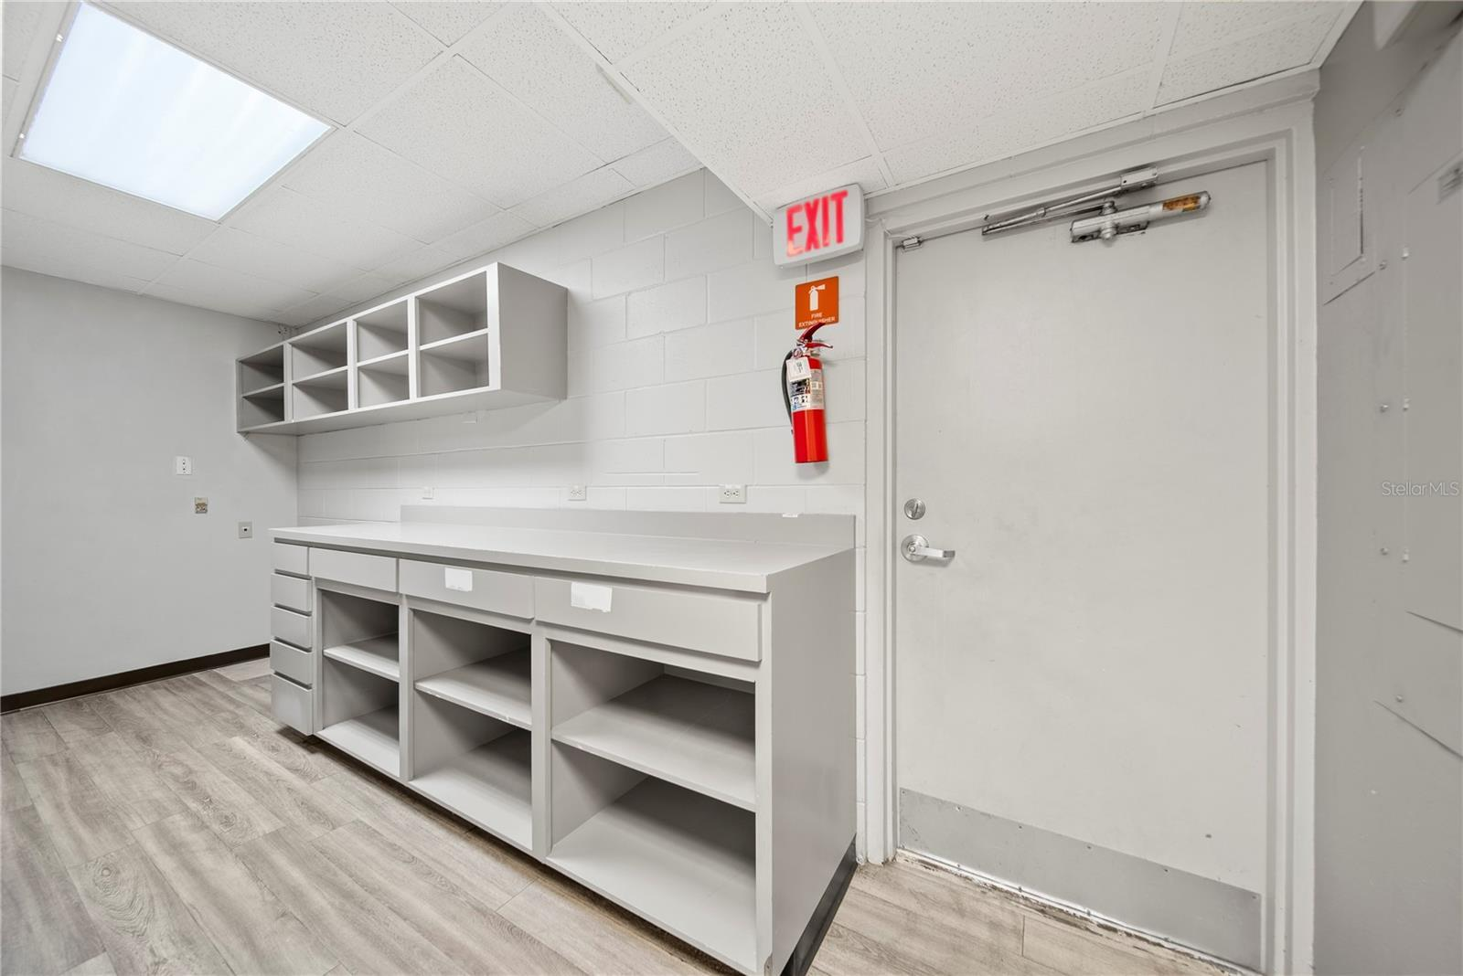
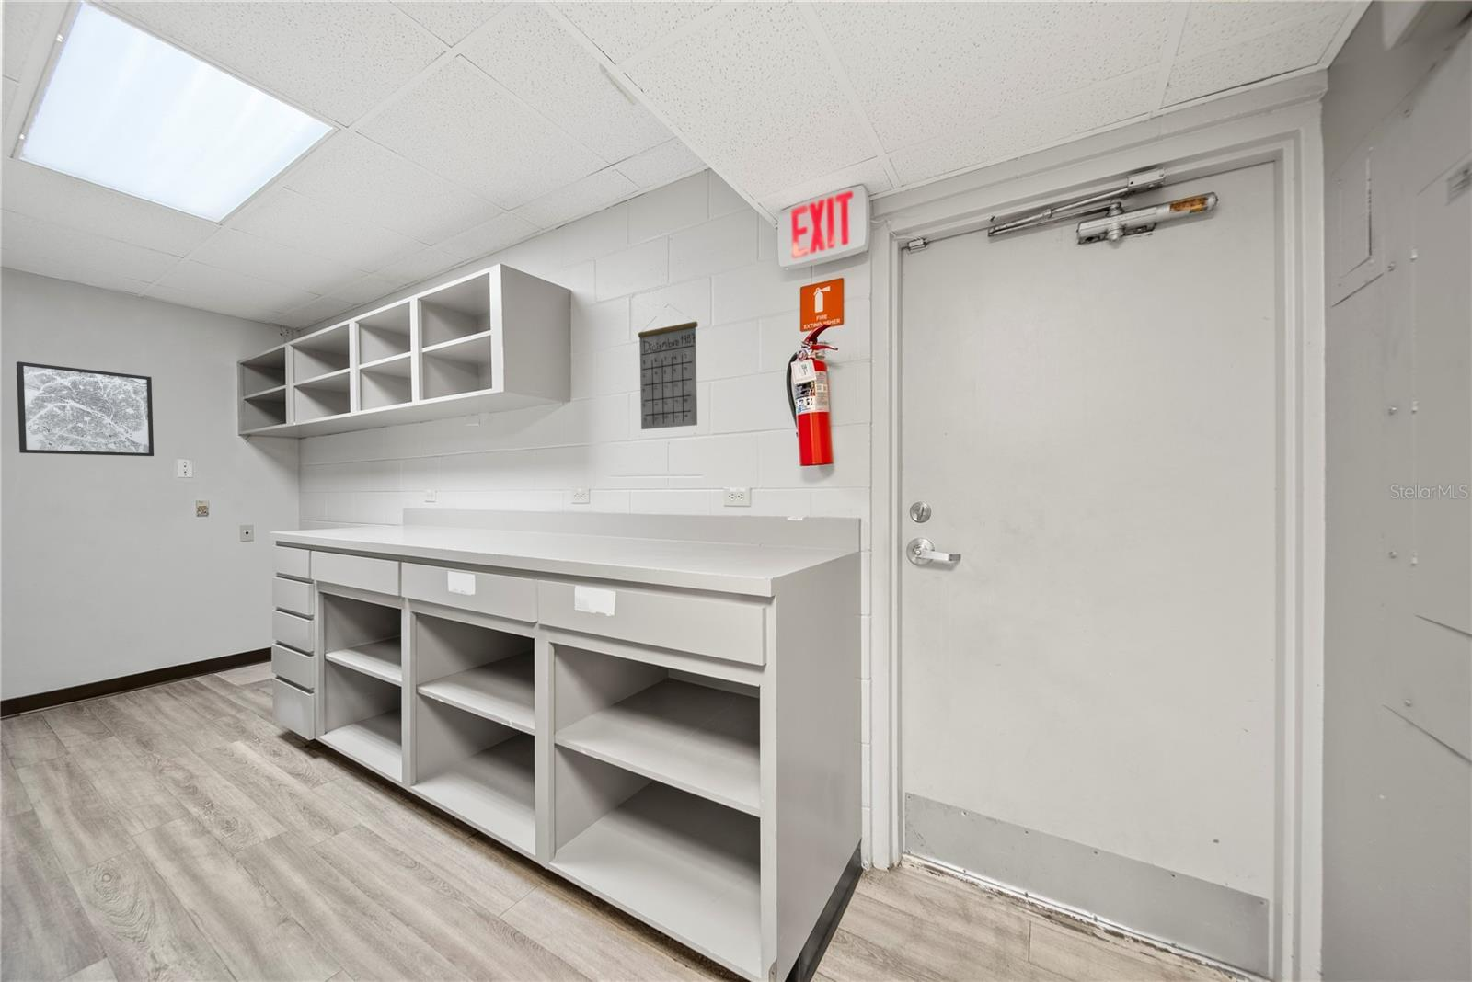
+ calendar [638,304,698,431]
+ wall art [15,361,155,457]
